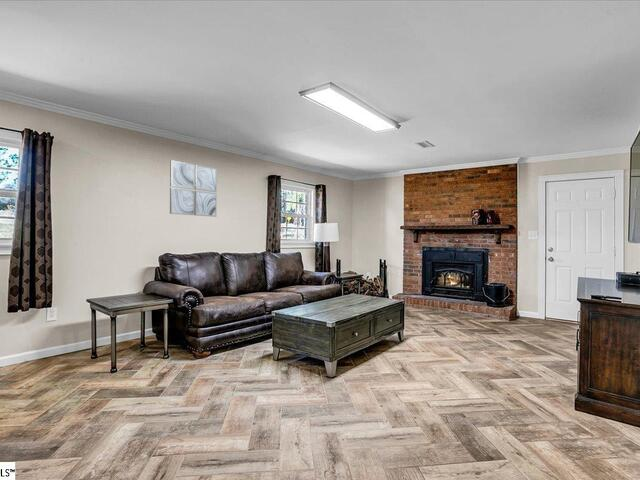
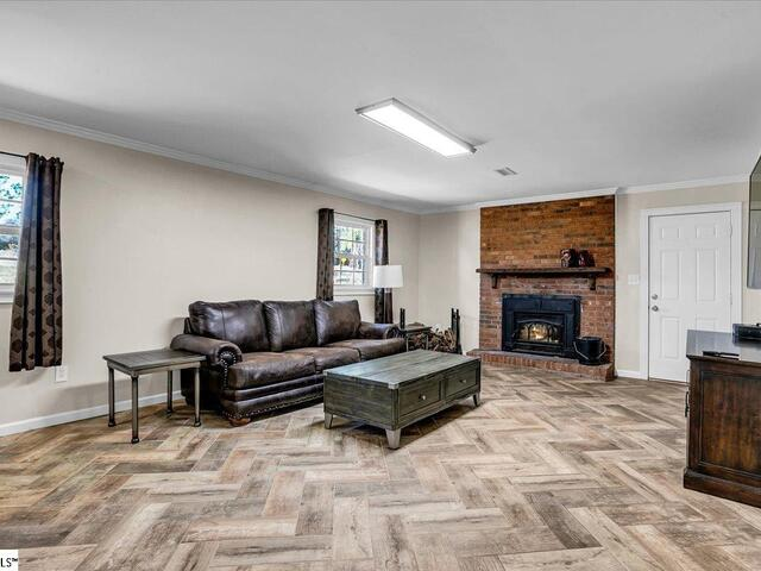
- wall art [169,159,218,218]
